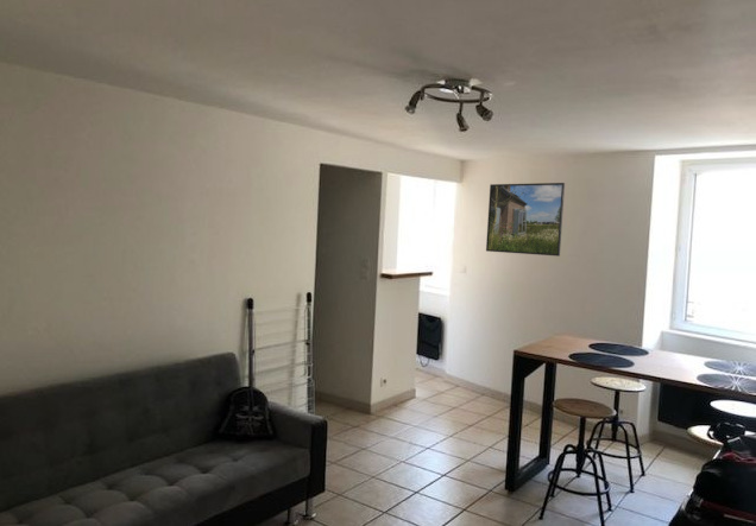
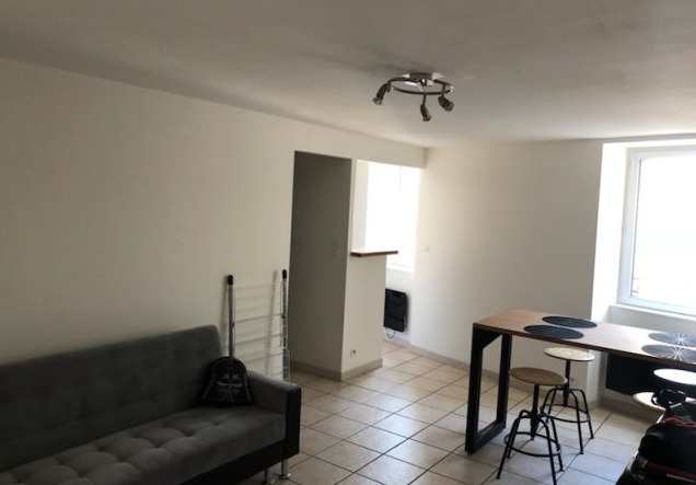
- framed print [485,182,566,258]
